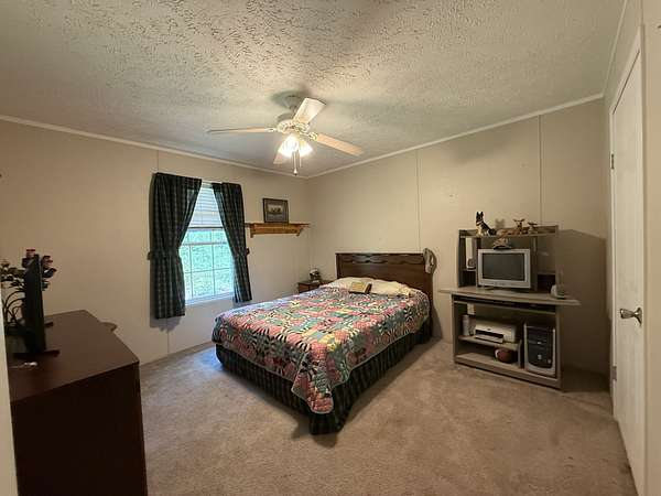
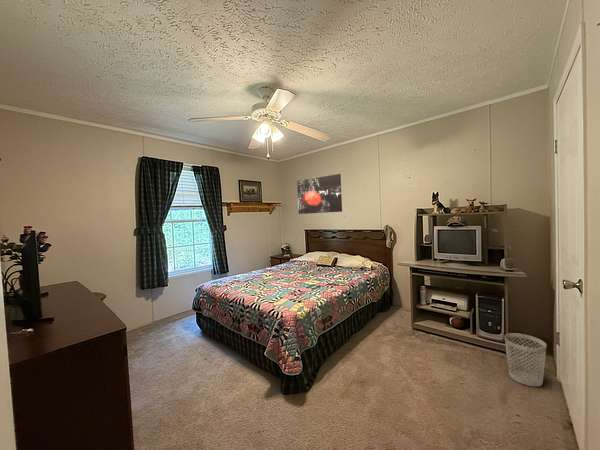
+ wastebasket [504,332,547,388]
+ wall art [296,173,343,215]
